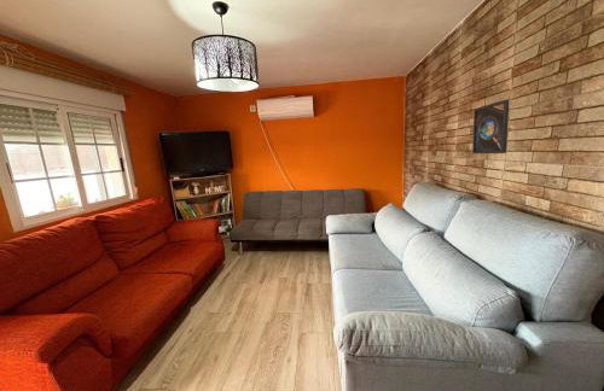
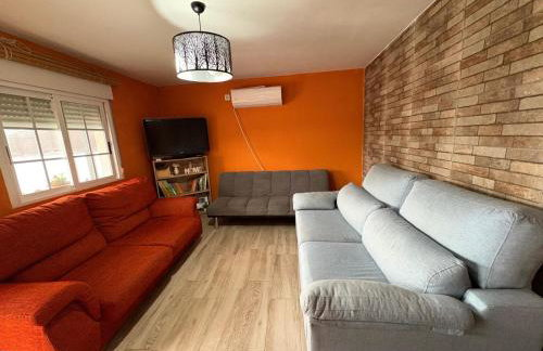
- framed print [471,99,511,154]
